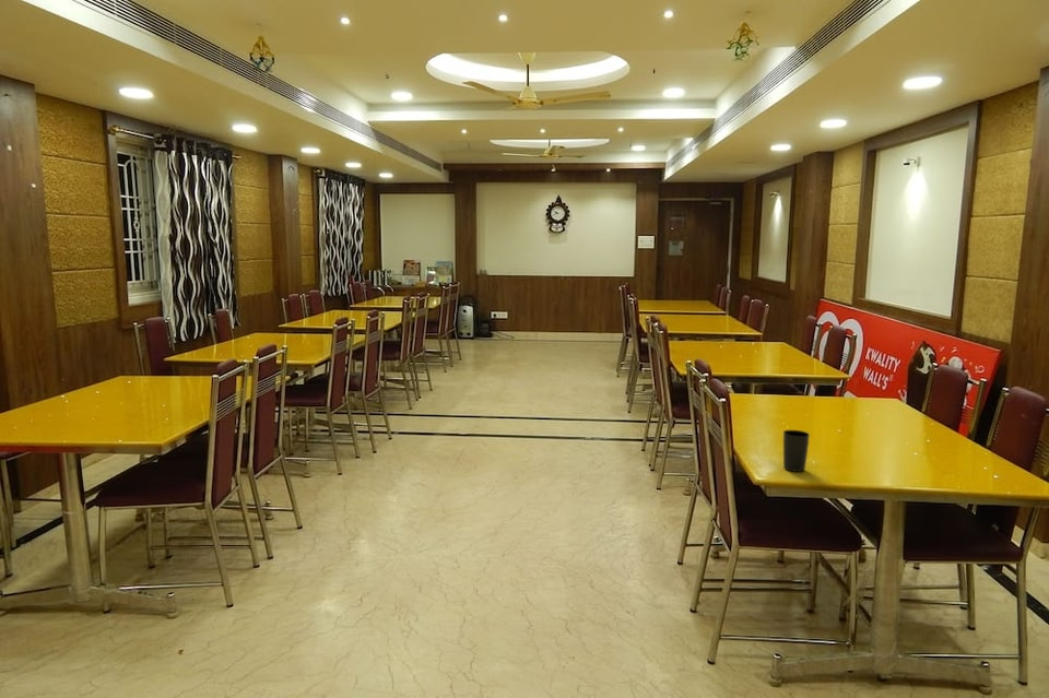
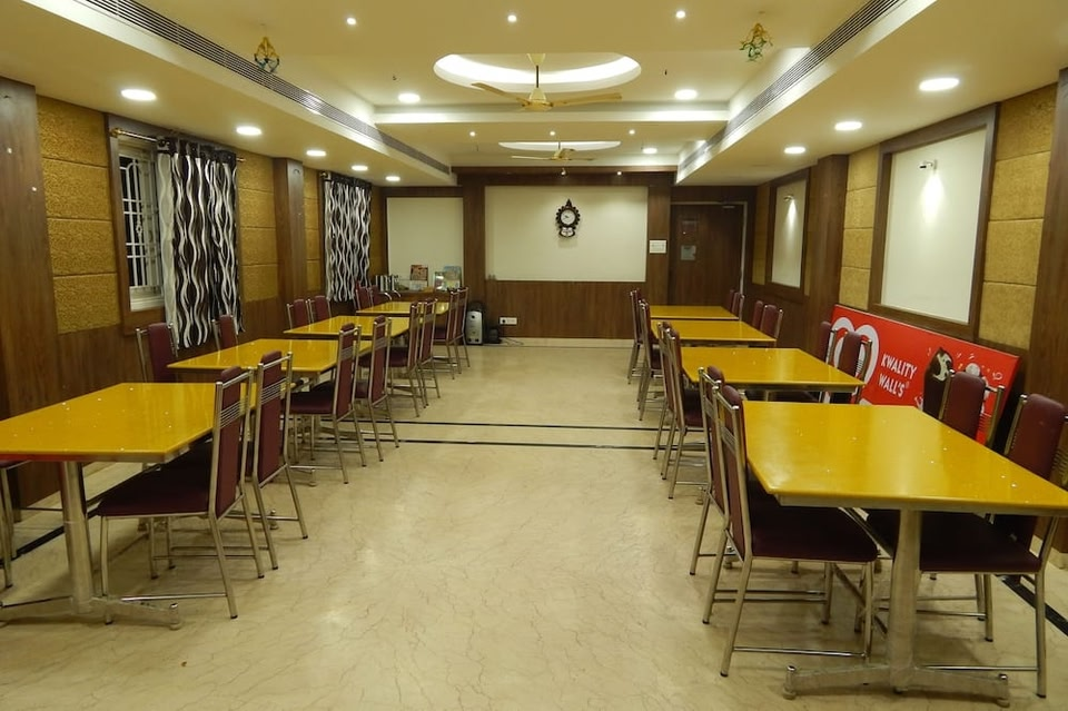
- cup [782,429,811,473]
